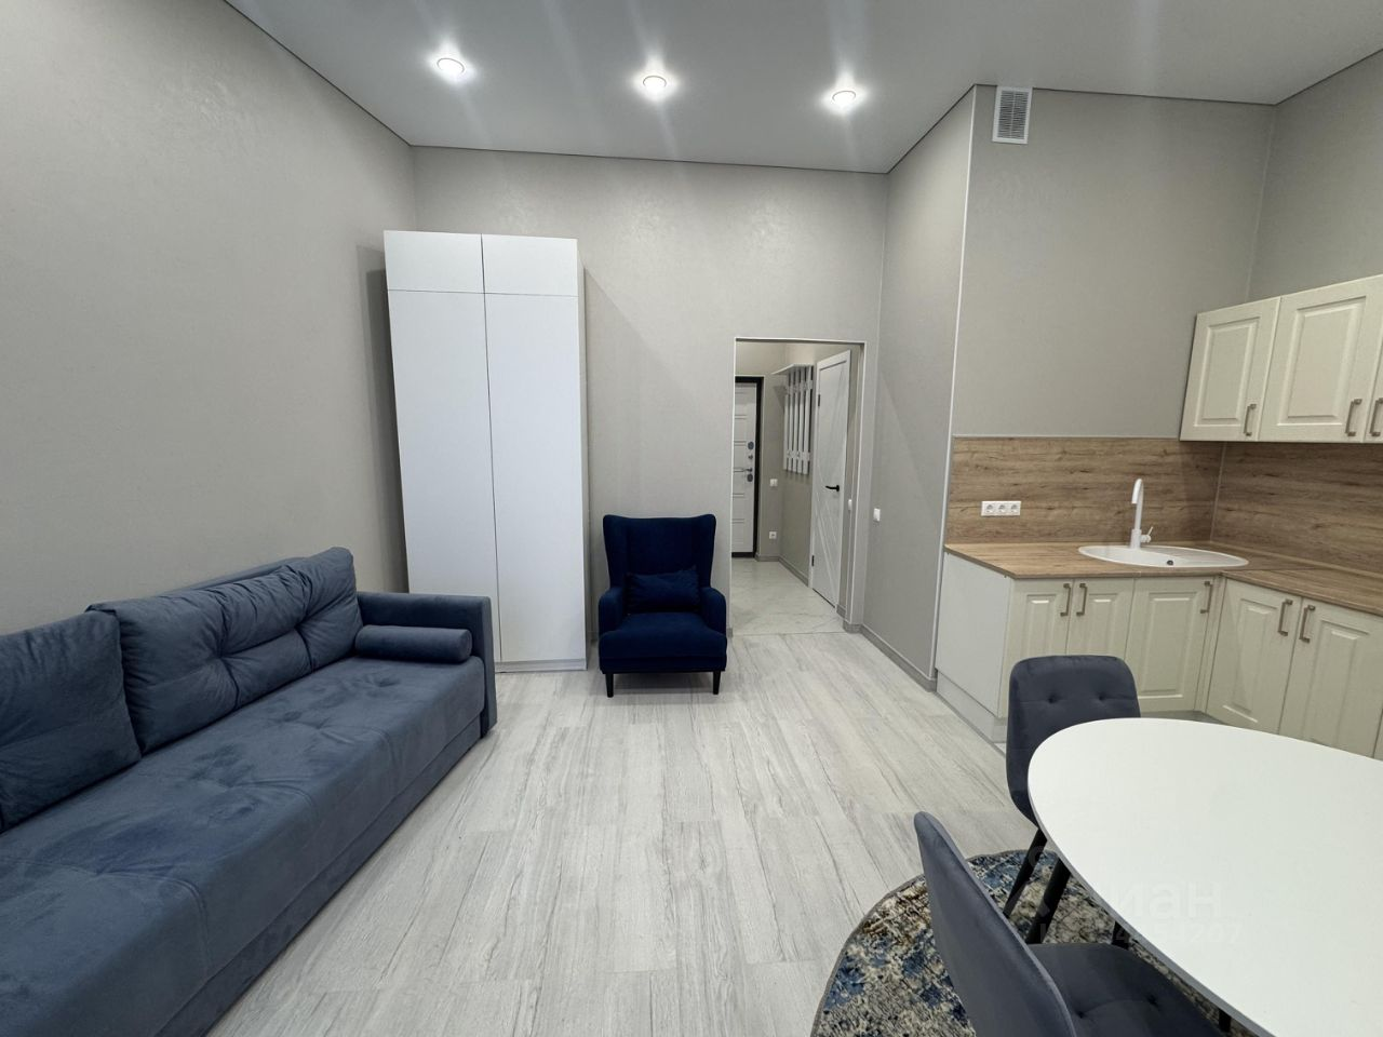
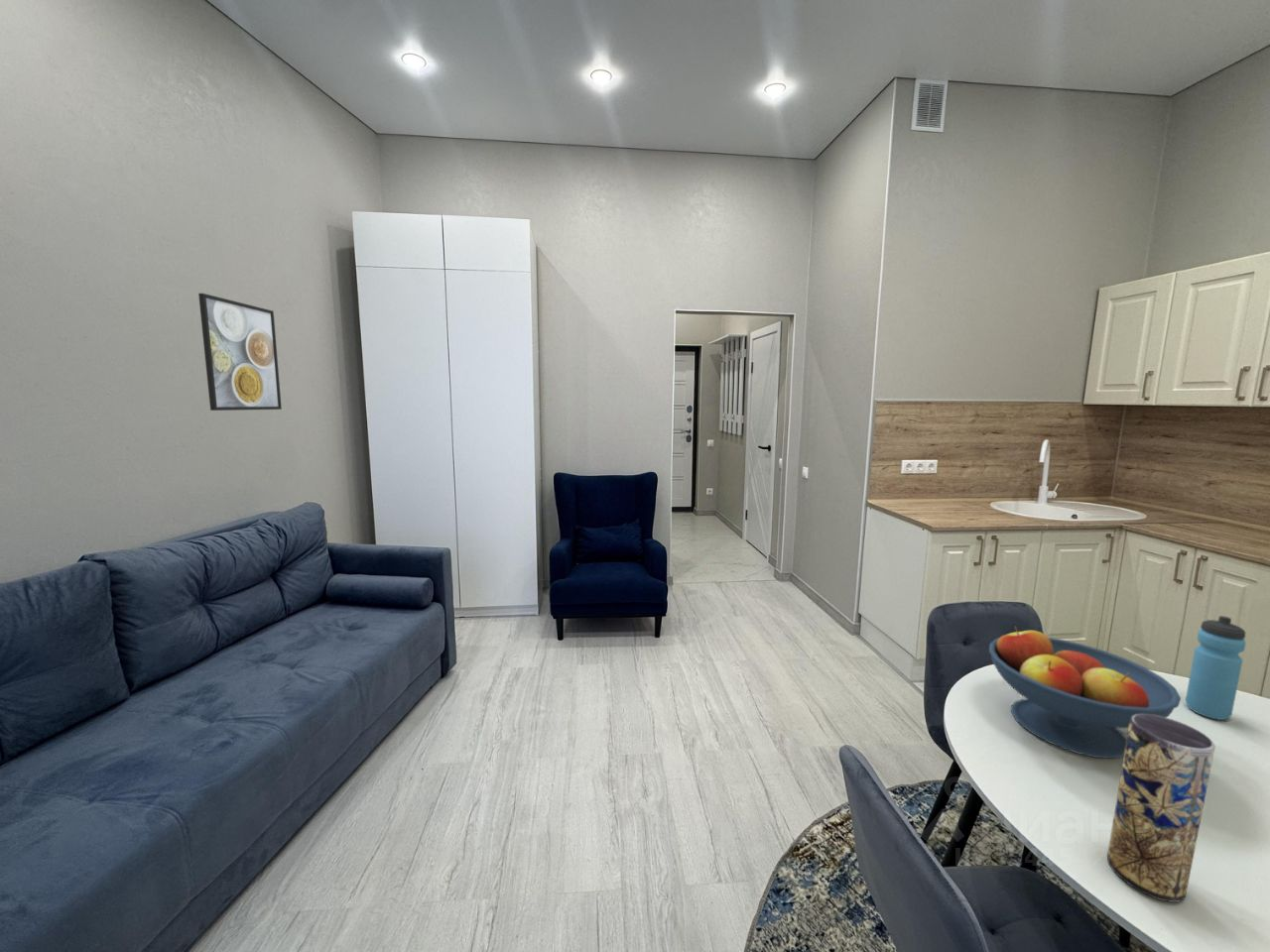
+ water bottle [1185,615,1247,721]
+ fruit bowl [988,626,1182,760]
+ vase [1106,714,1215,903]
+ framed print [197,293,283,412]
